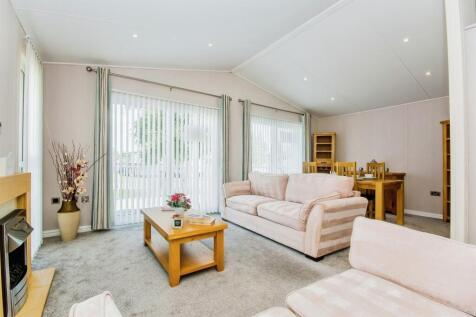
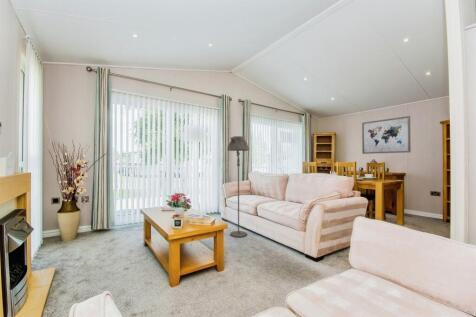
+ floor lamp [226,135,250,238]
+ wall art [361,115,412,155]
